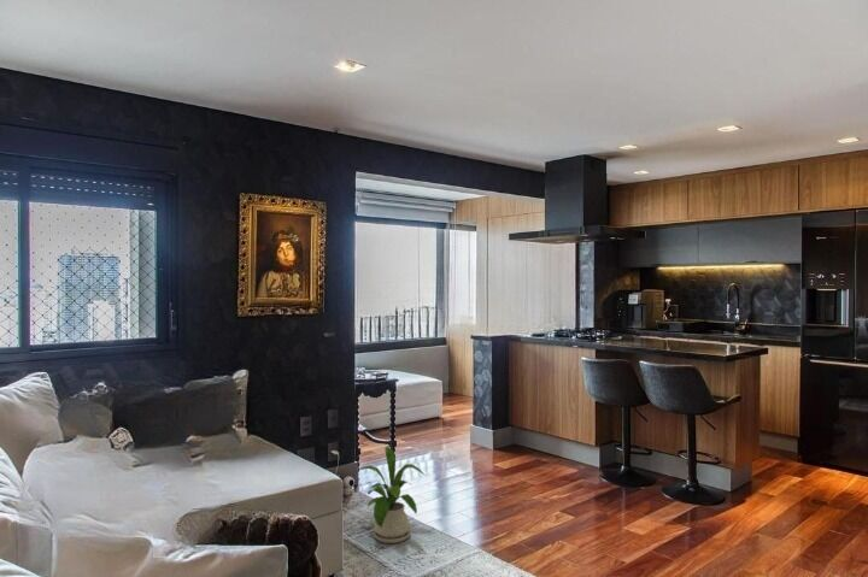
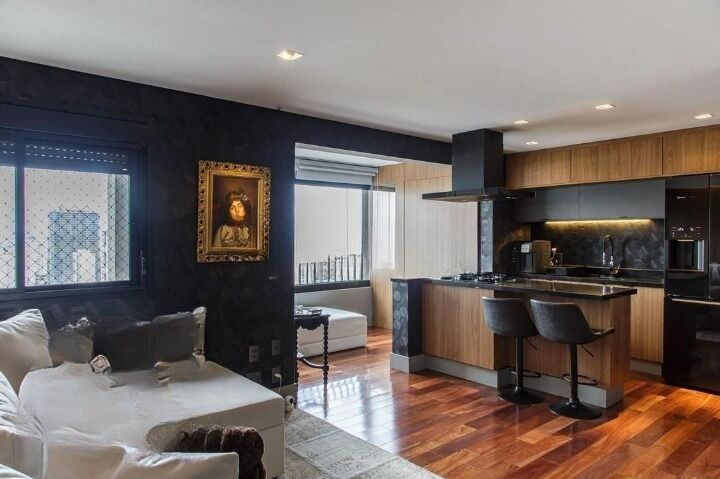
- house plant [353,444,427,544]
